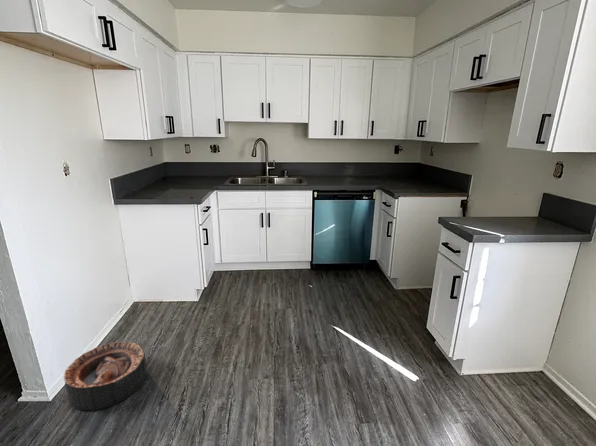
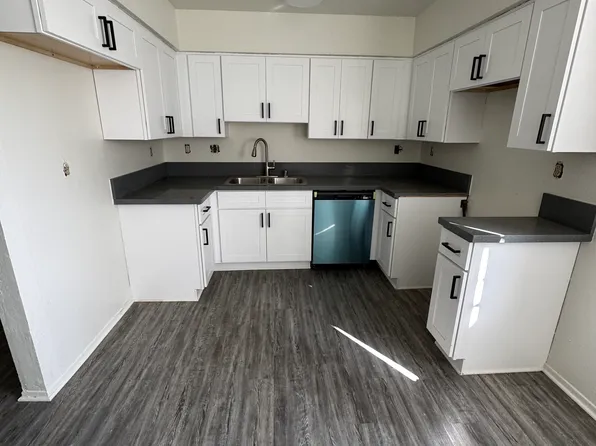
- basket [63,341,148,411]
